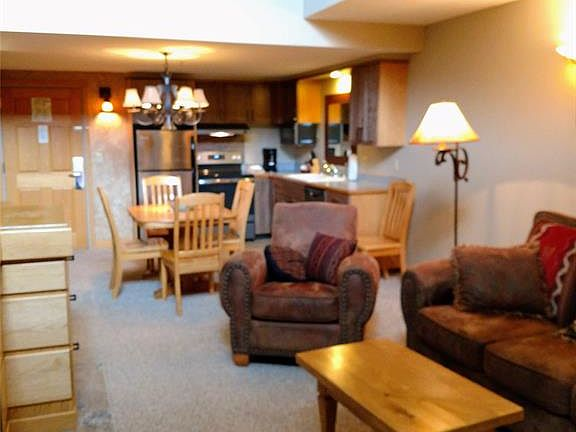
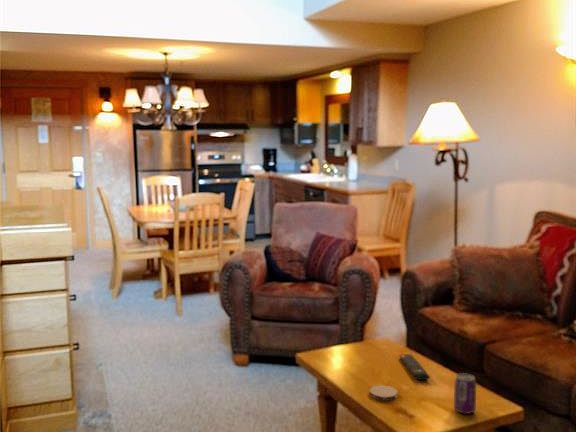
+ remote control [399,353,430,381]
+ beverage can [453,372,477,415]
+ coaster [369,384,398,402]
